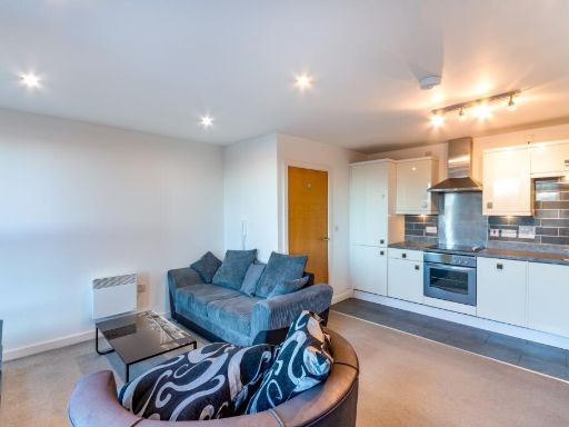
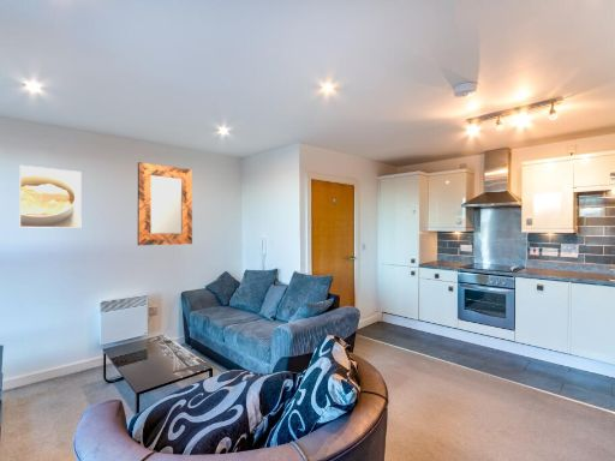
+ home mirror [137,161,193,246]
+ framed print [18,164,83,229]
